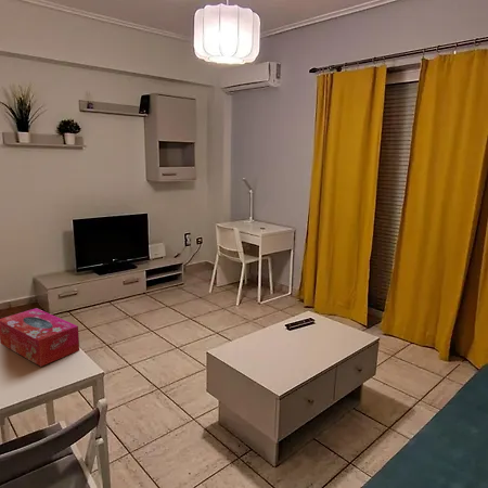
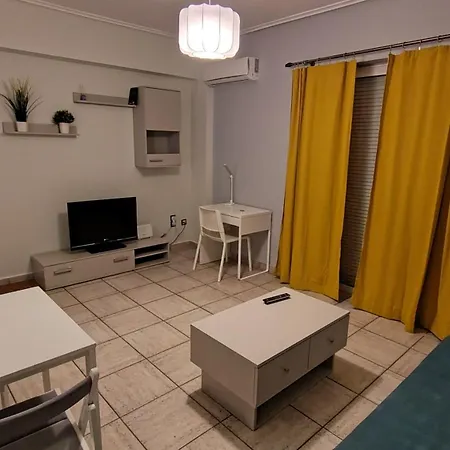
- tissue box [0,307,80,368]
